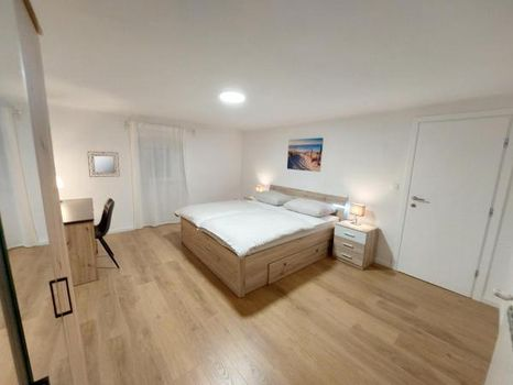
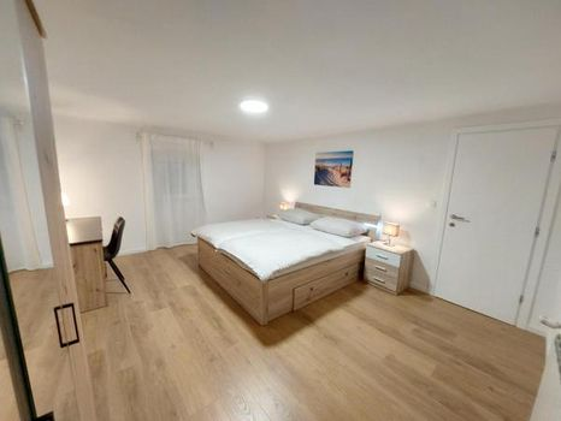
- home mirror [87,151,121,178]
